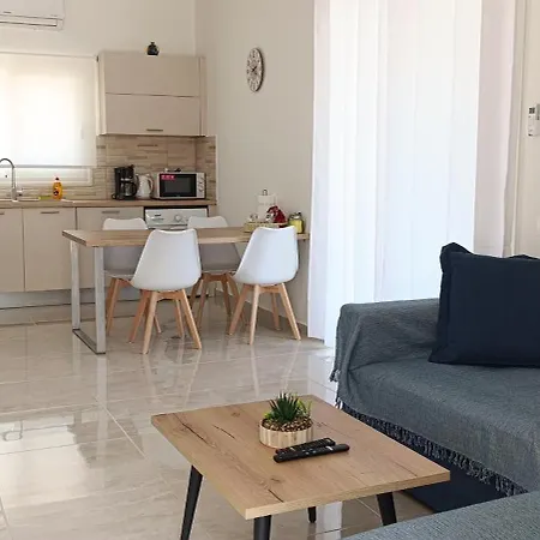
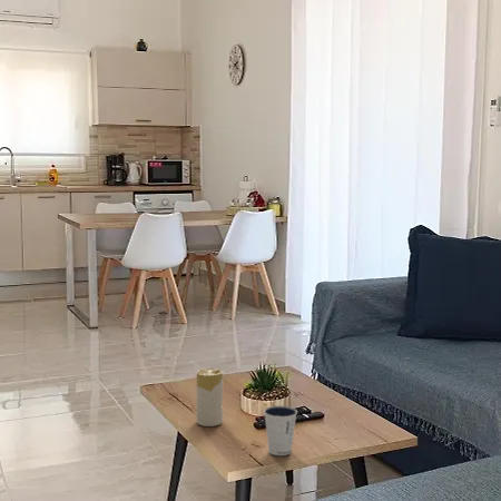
+ candle [196,367,224,428]
+ dixie cup [263,404,298,456]
